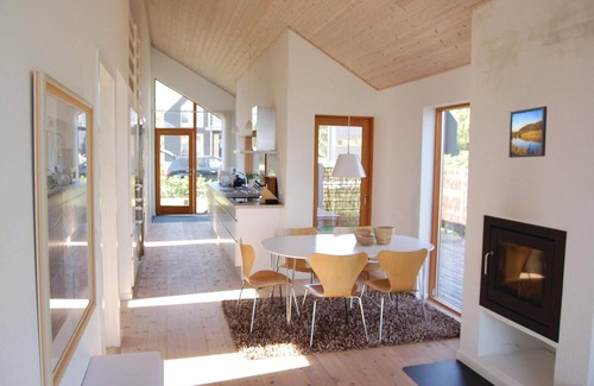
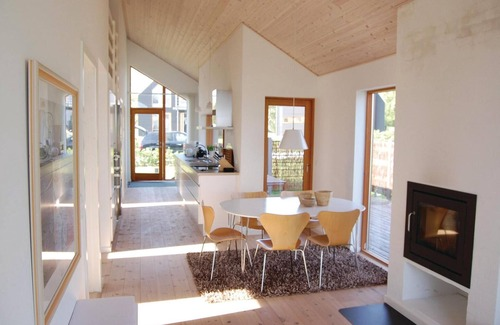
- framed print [507,105,548,159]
